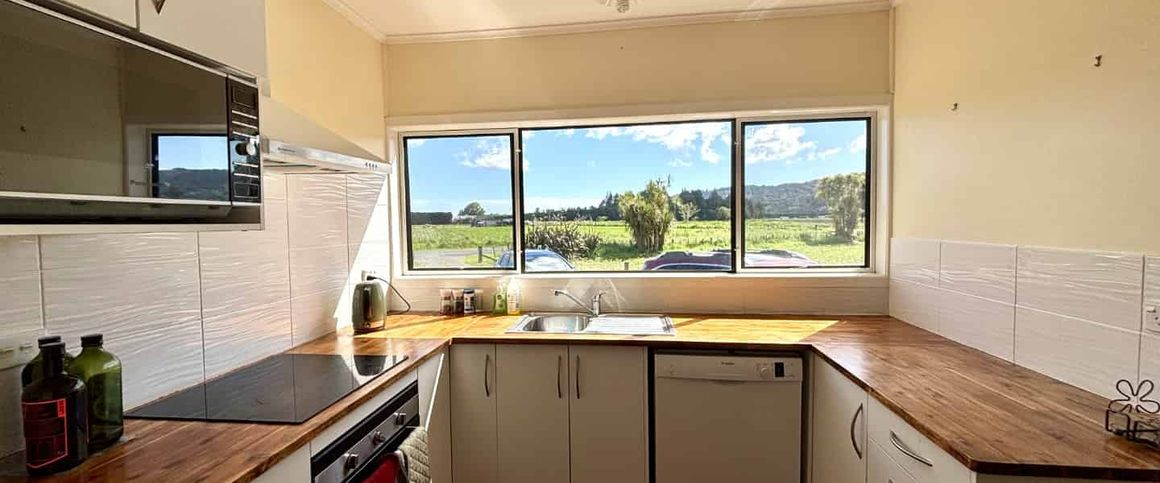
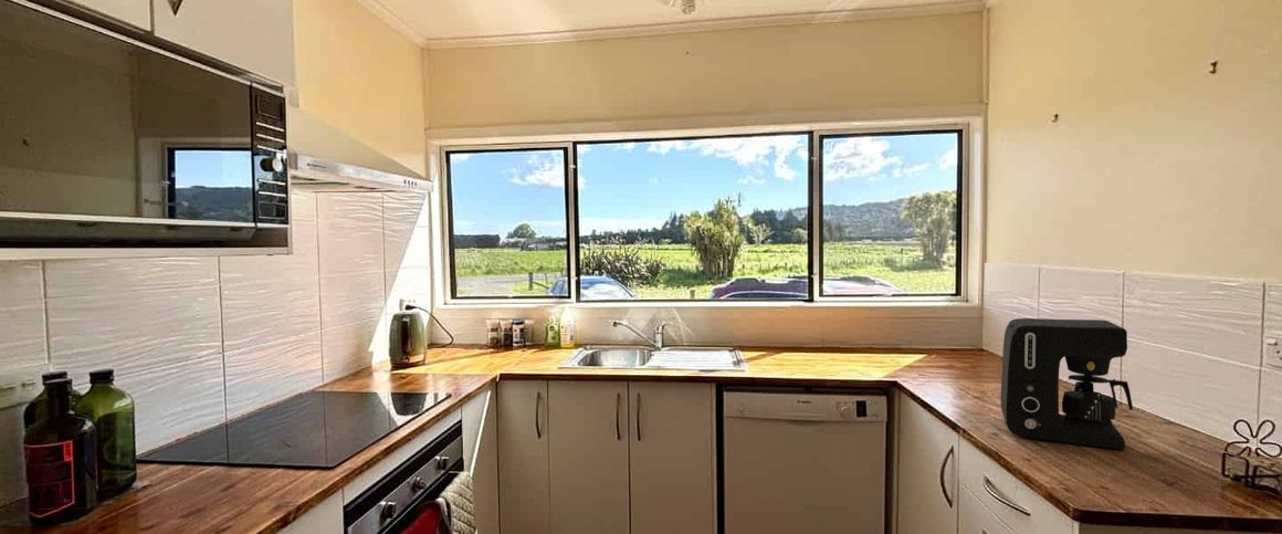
+ coffee maker [1000,317,1134,450]
